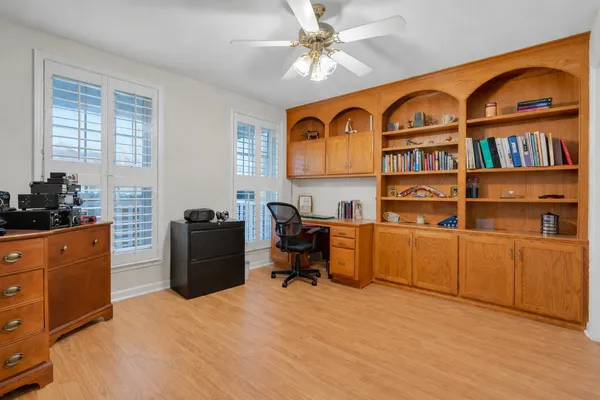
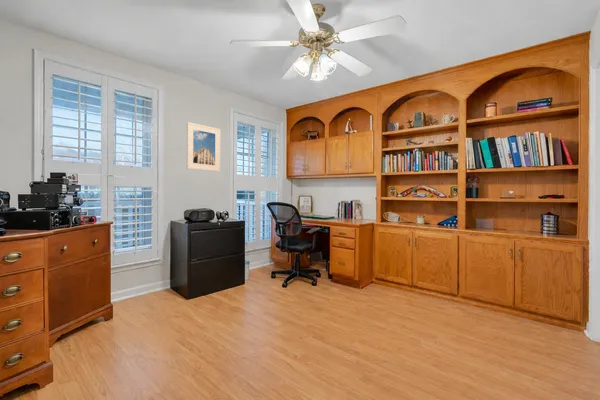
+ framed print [186,121,221,173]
